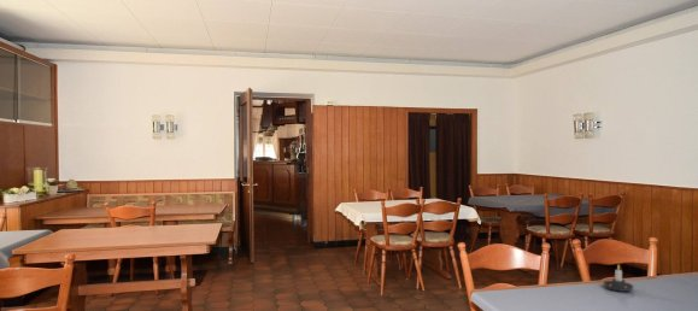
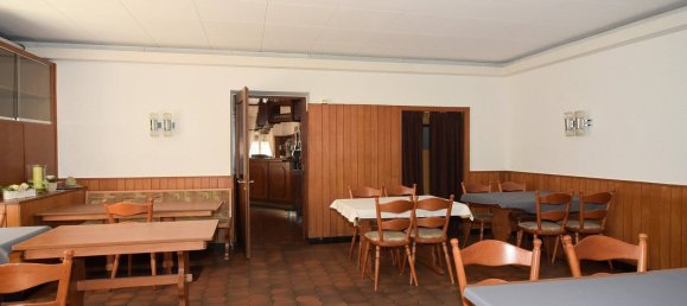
- candle [603,264,635,293]
